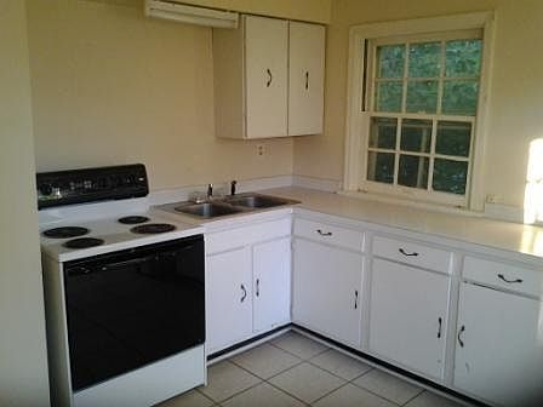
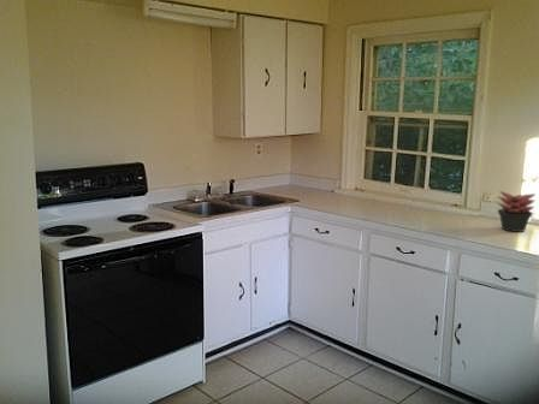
+ succulent plant [496,190,537,233]
